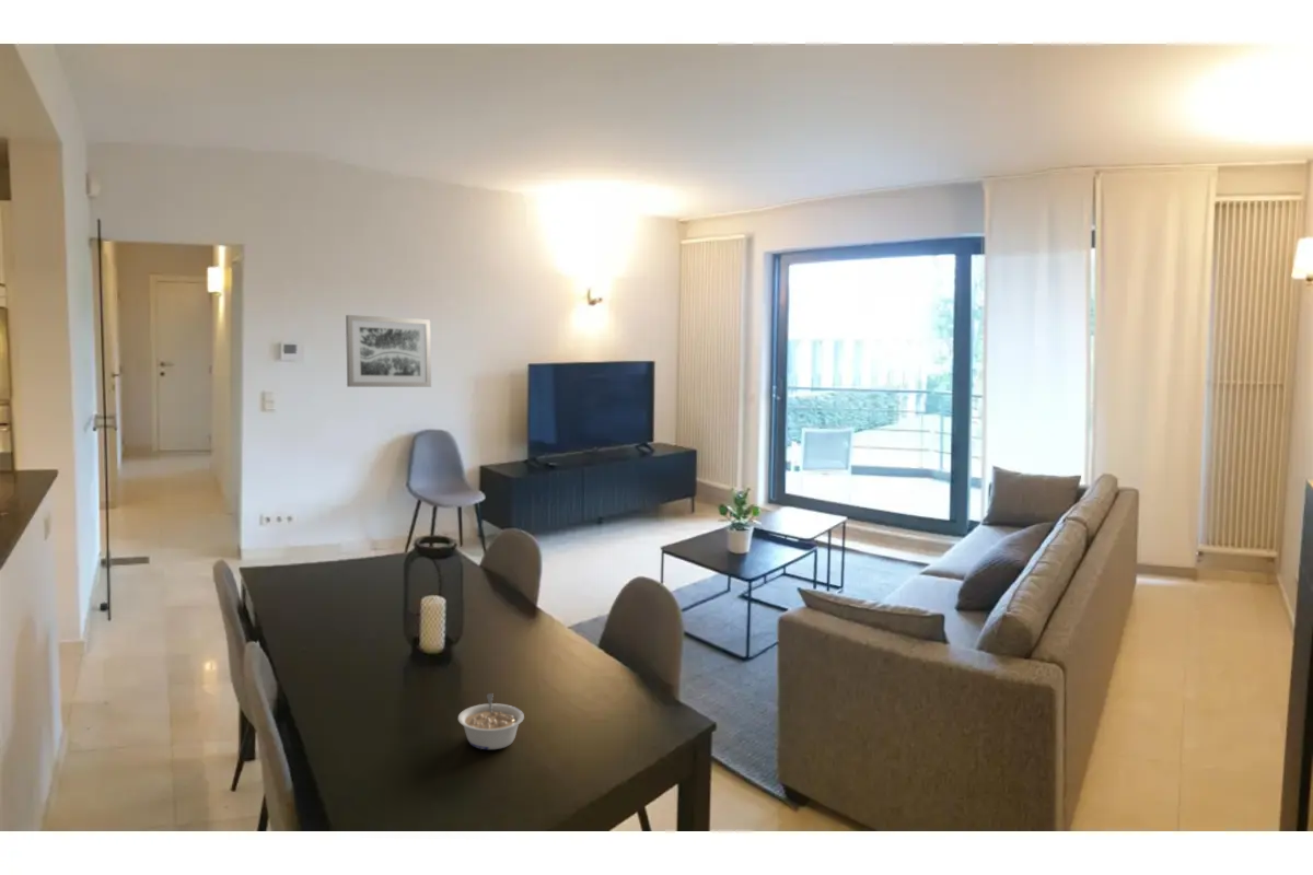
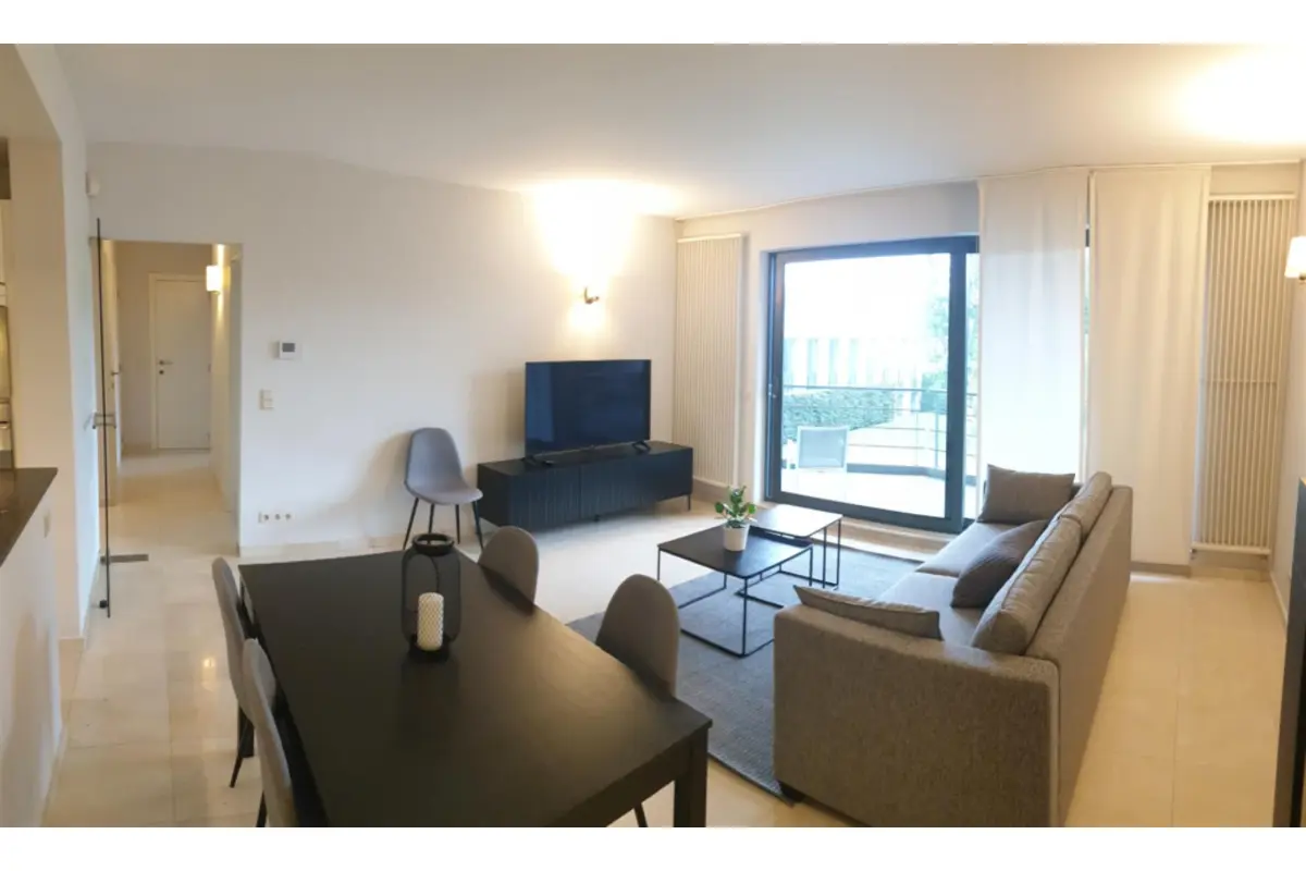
- legume [457,692,525,750]
- wall art [345,314,432,388]
